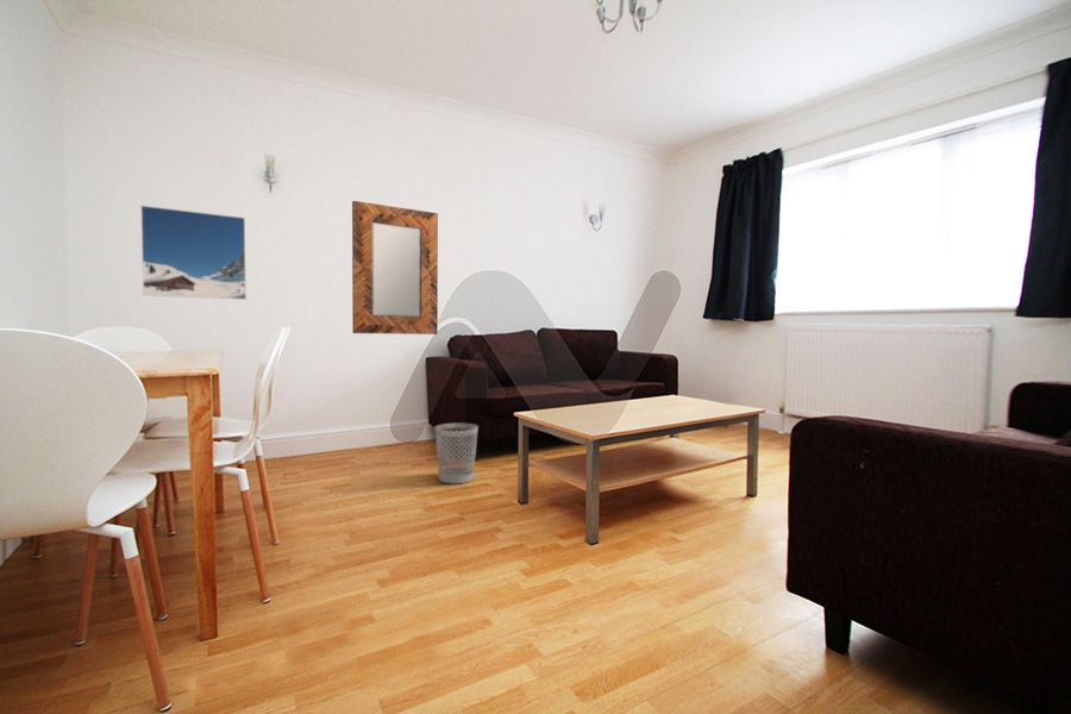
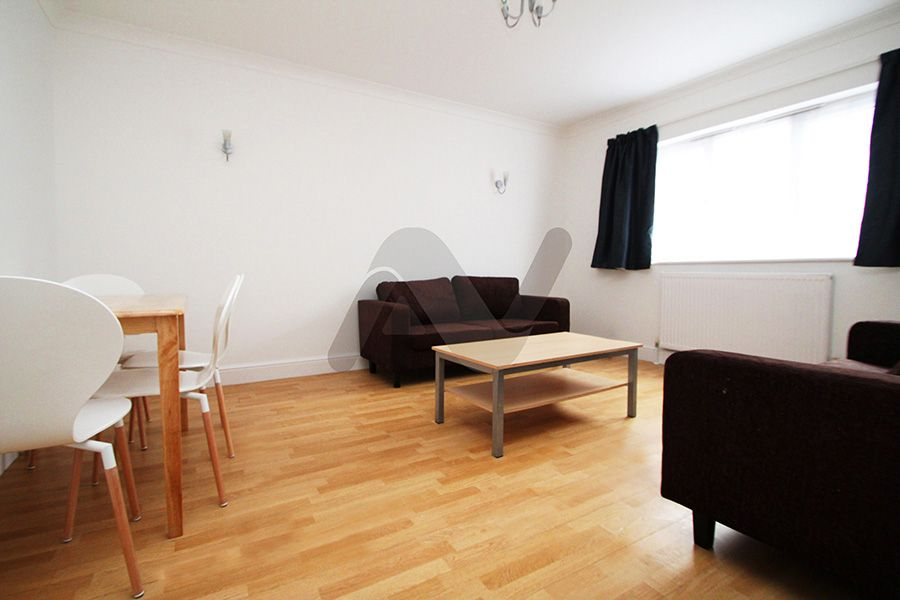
- home mirror [351,200,439,336]
- wastebasket [434,422,480,484]
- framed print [139,205,248,301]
